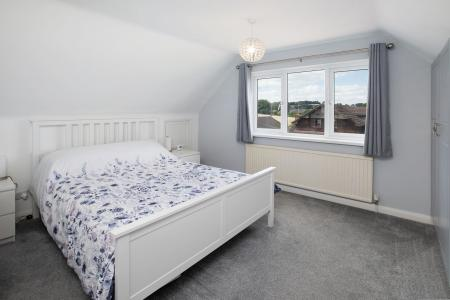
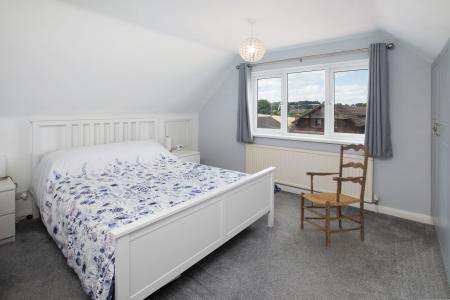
+ armchair [300,143,370,248]
